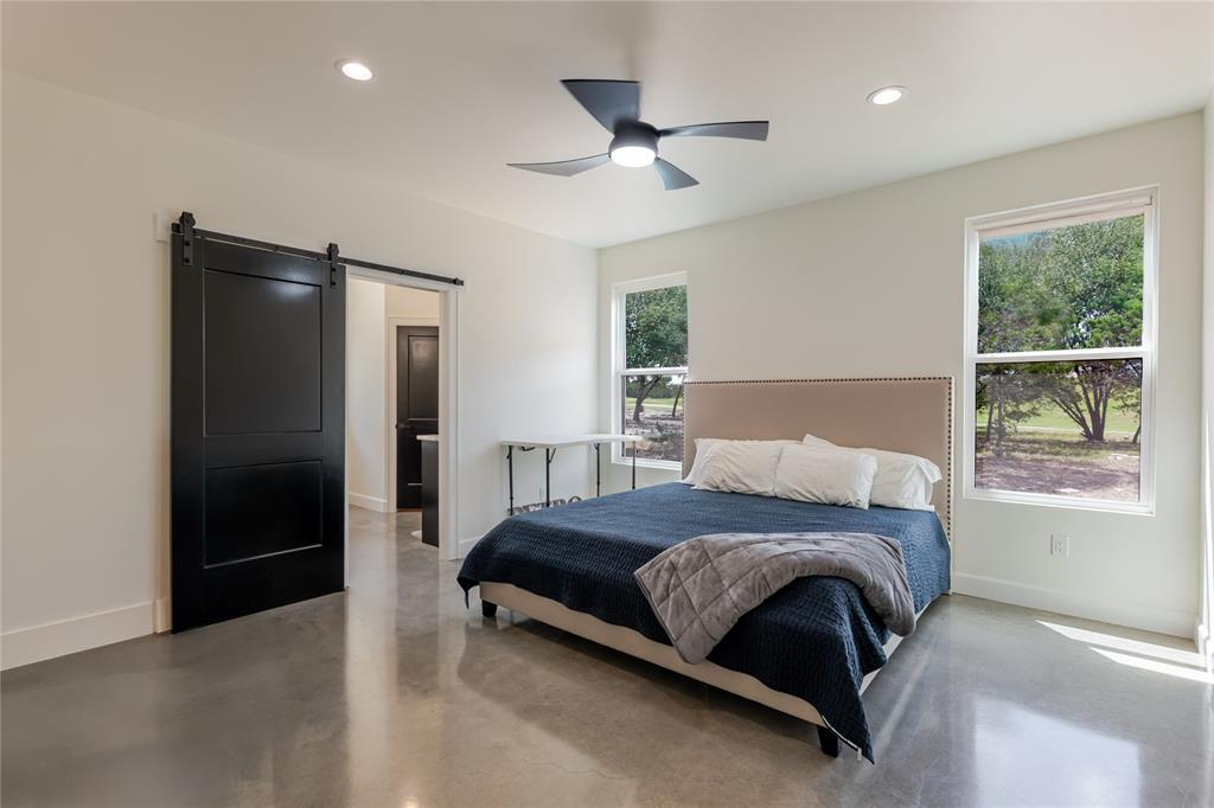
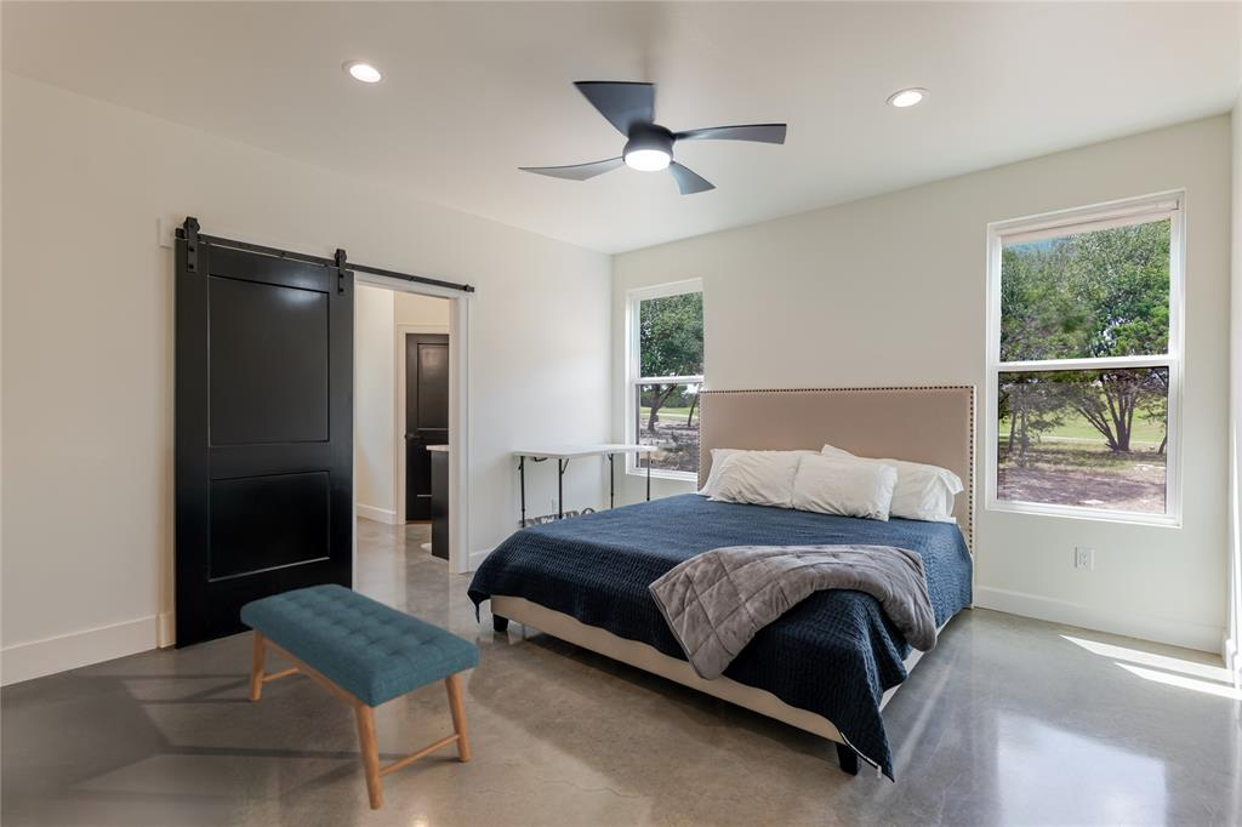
+ bench [239,583,482,811]
